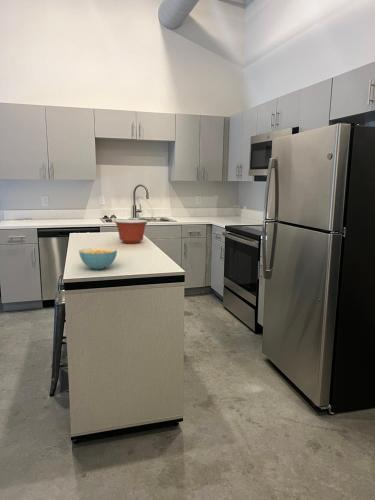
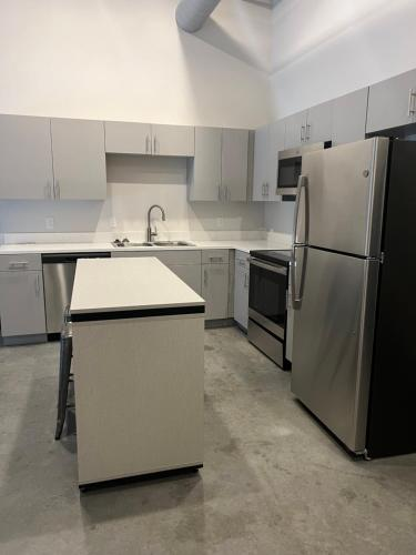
- cereal bowl [78,247,118,270]
- mixing bowl [113,219,149,244]
